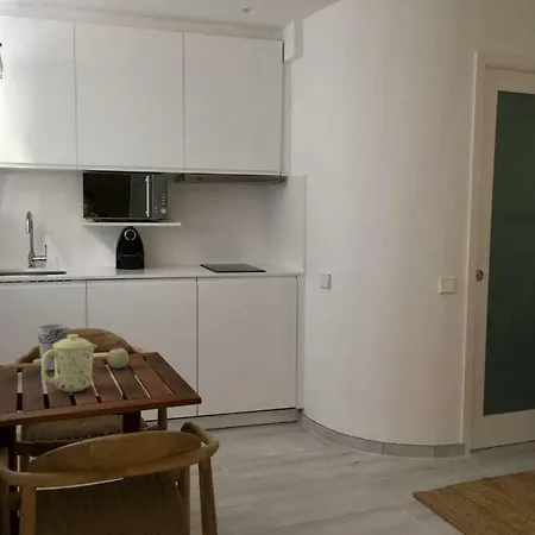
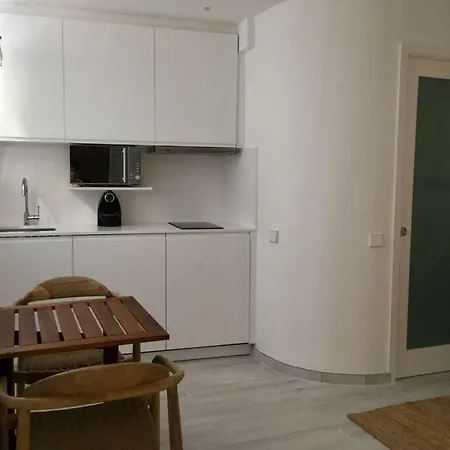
- mug [40,333,99,394]
- cup [36,323,70,372]
- fruit [106,345,130,370]
